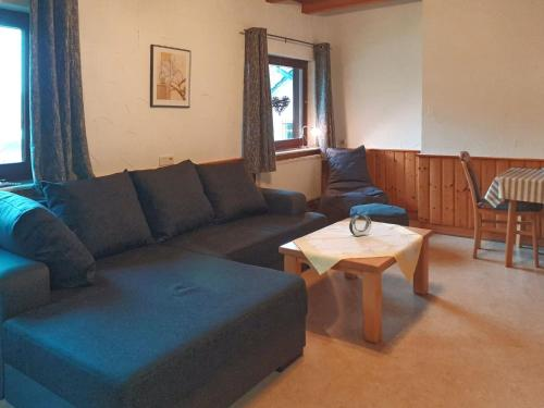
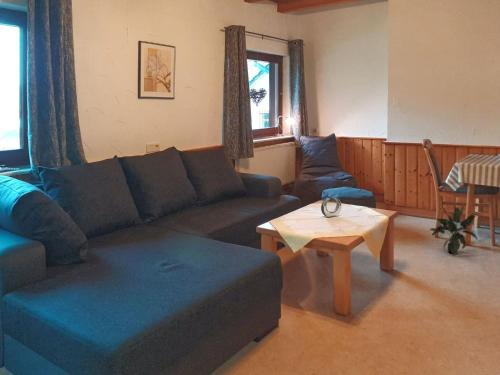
+ potted plant [429,202,484,256]
